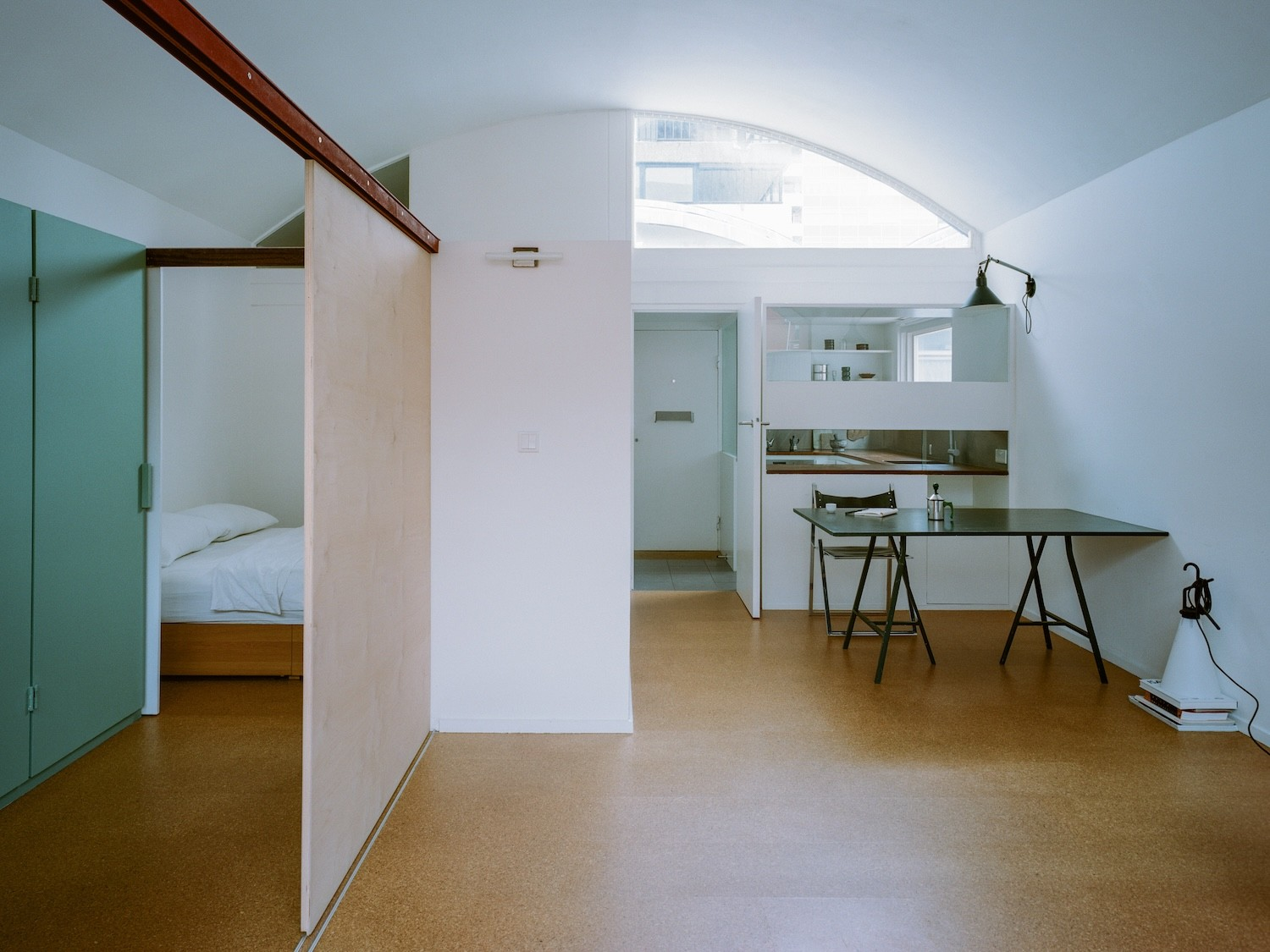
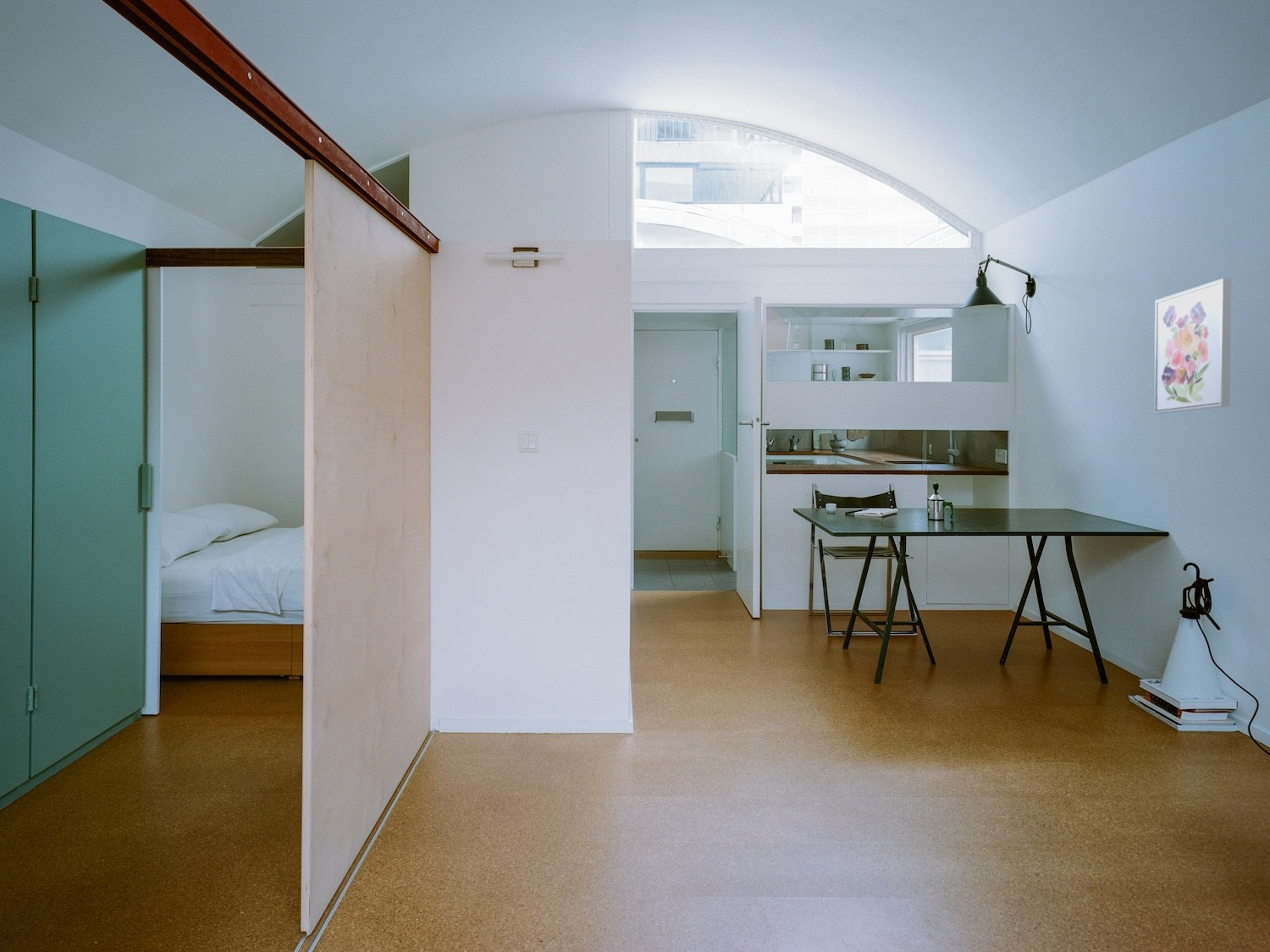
+ wall art [1153,278,1232,415]
